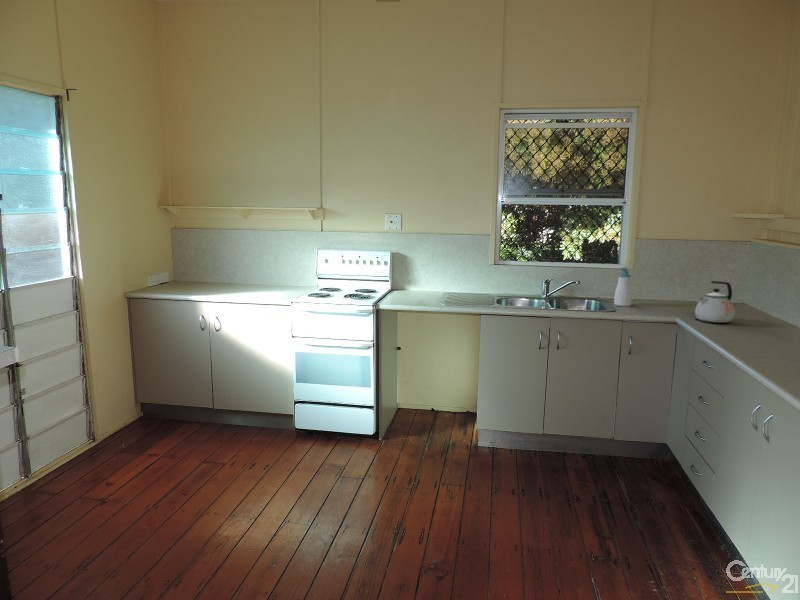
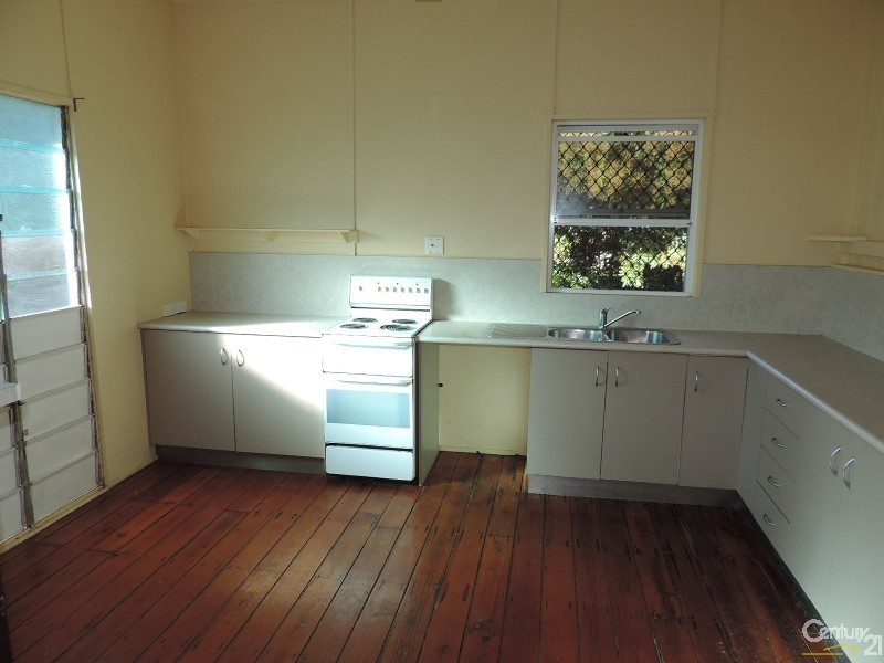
- soap bottle [613,267,633,307]
- kettle [694,280,736,324]
